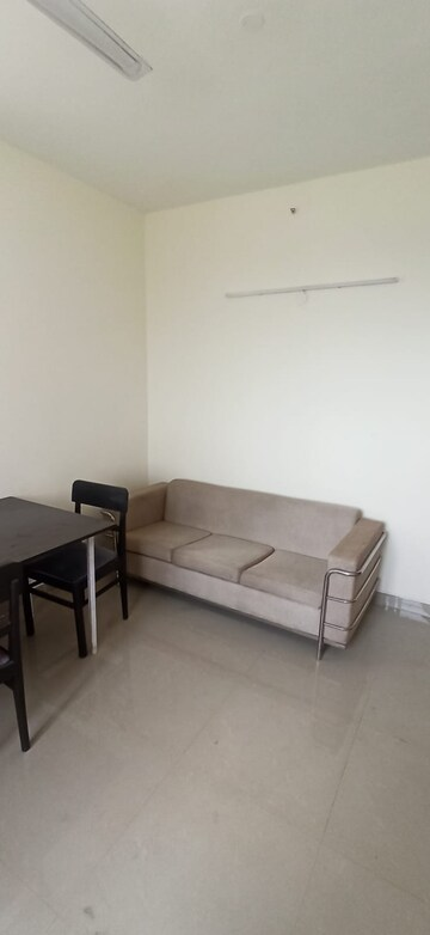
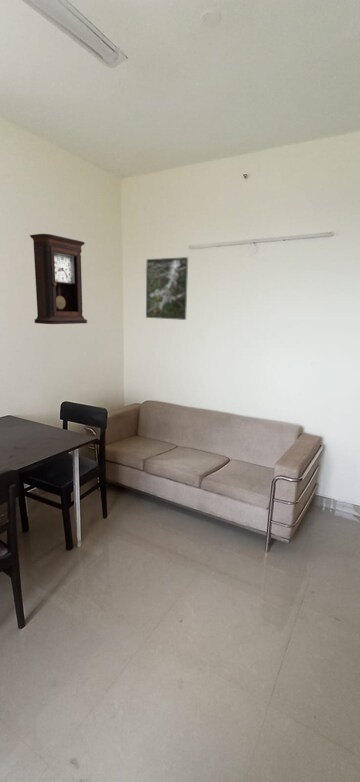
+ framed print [145,256,189,321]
+ pendulum clock [29,233,88,325]
